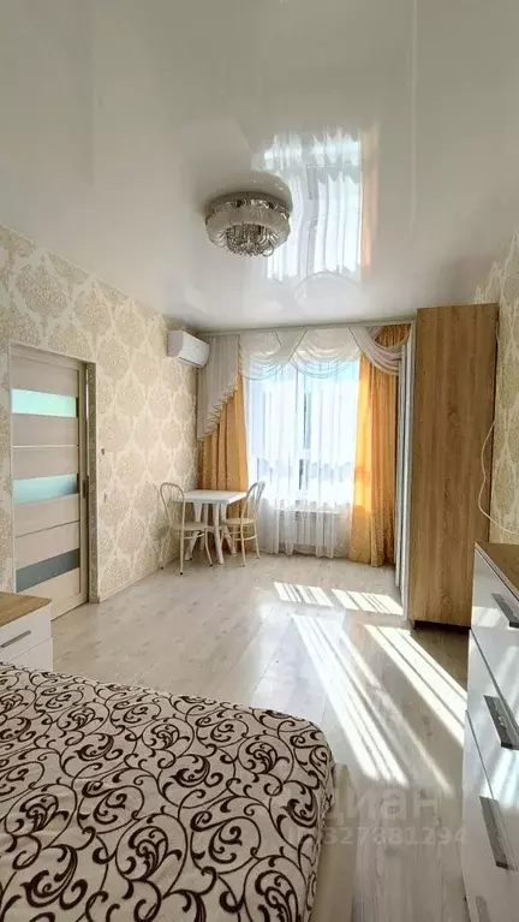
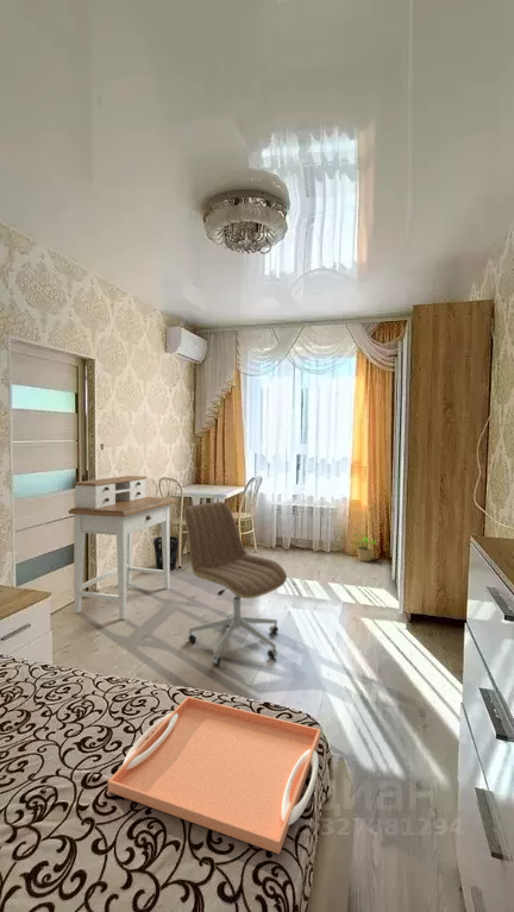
+ office chair [183,501,288,666]
+ desk [68,474,177,621]
+ serving tray [107,696,322,855]
+ wastebasket [152,535,180,572]
+ potted plant [351,533,377,562]
